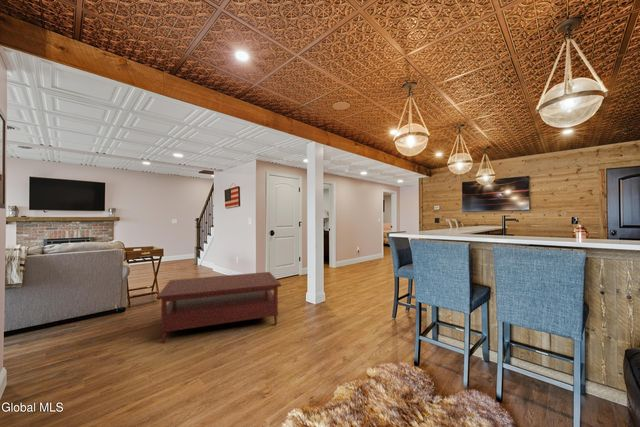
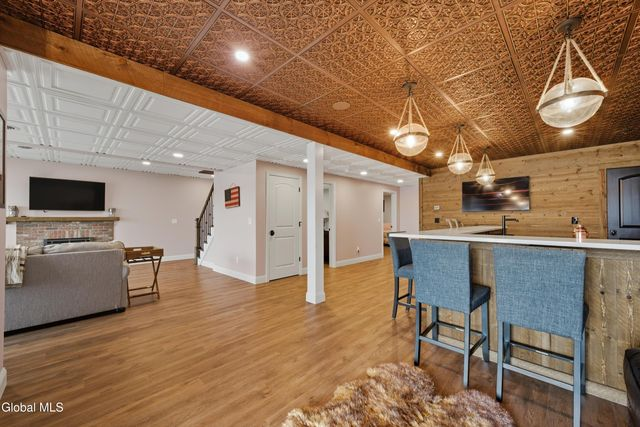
- coffee table [156,271,282,344]
